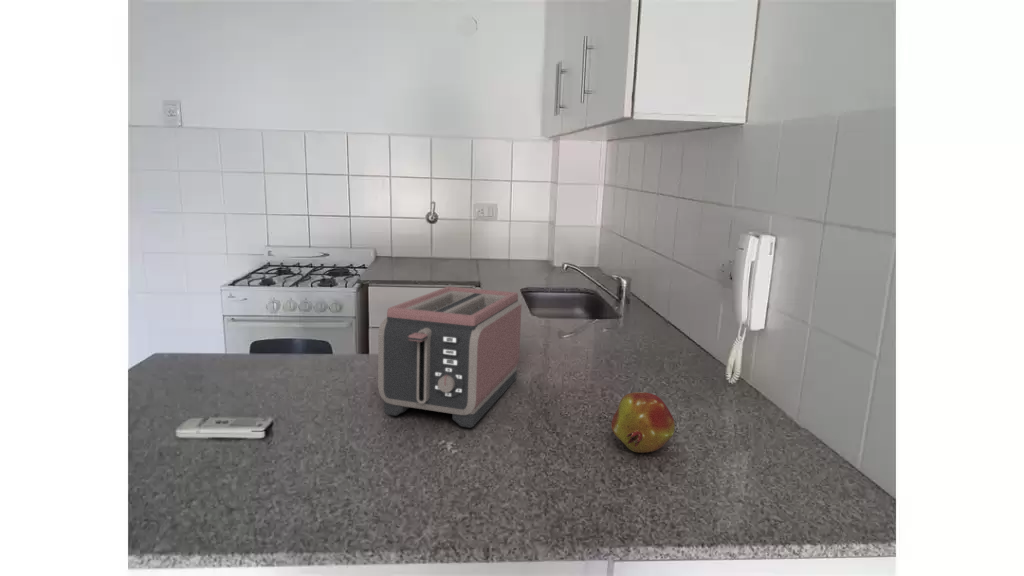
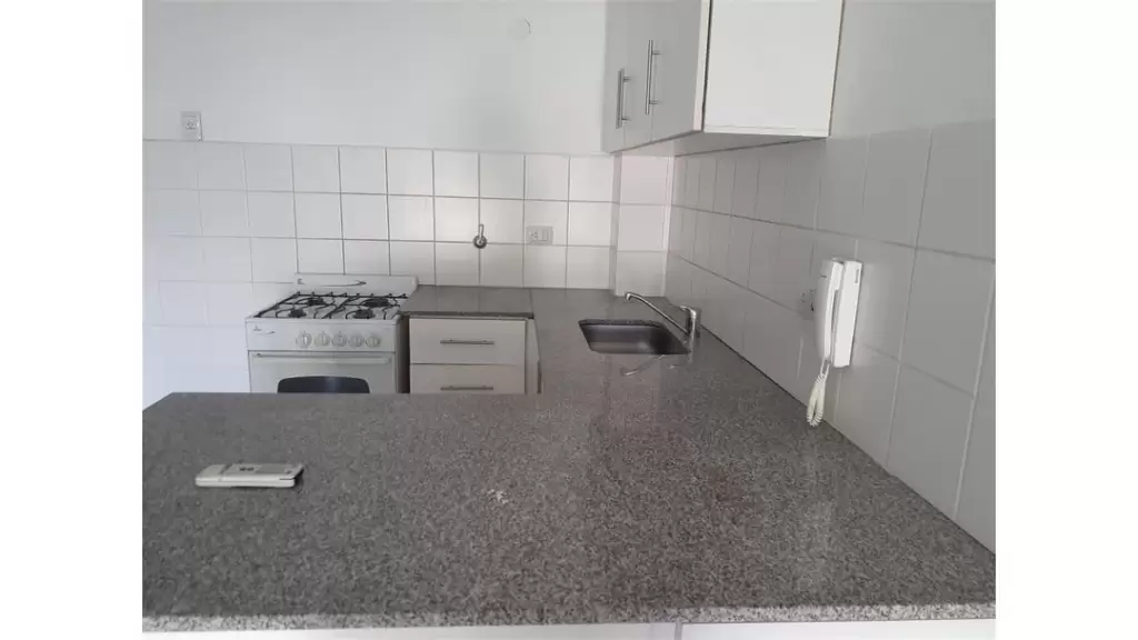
- fruit [610,391,676,454]
- toaster [377,286,522,429]
